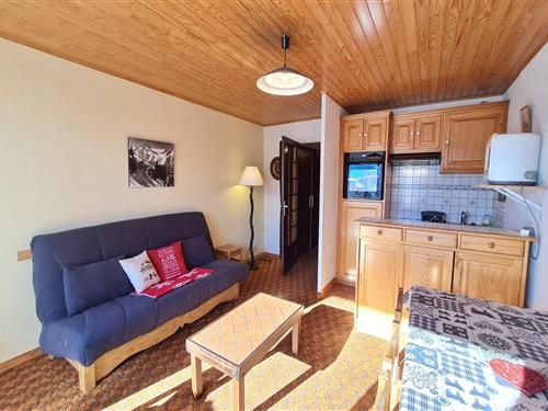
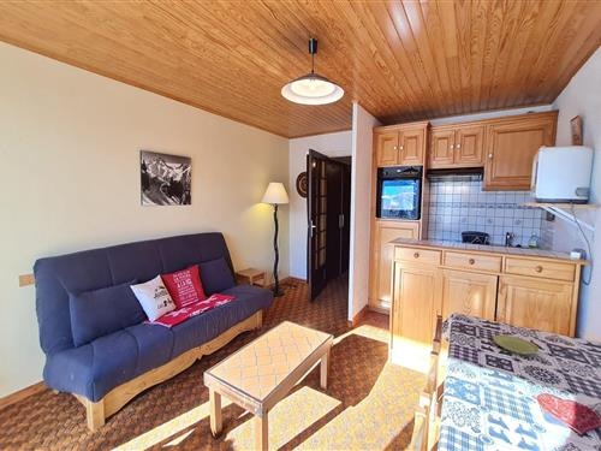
+ plate [492,334,541,356]
